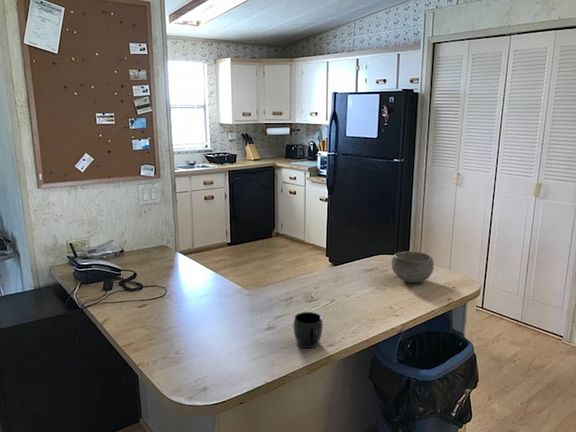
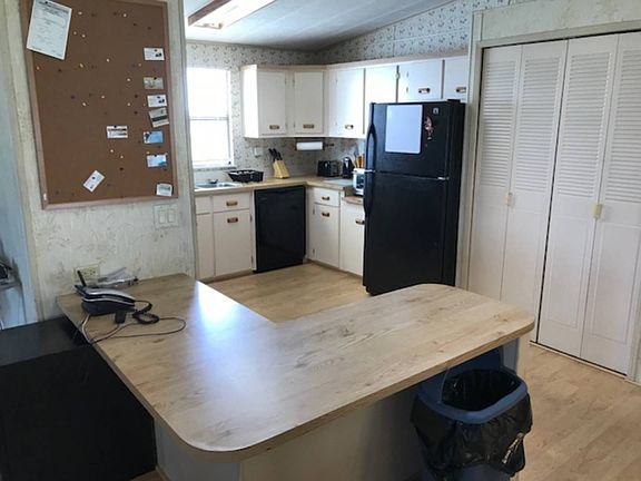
- mug [292,311,324,349]
- bowl [390,250,435,284]
